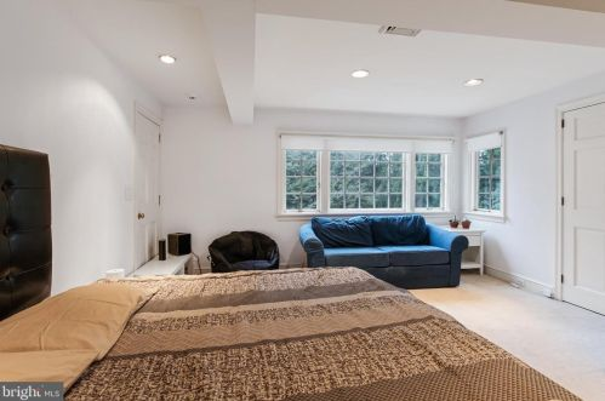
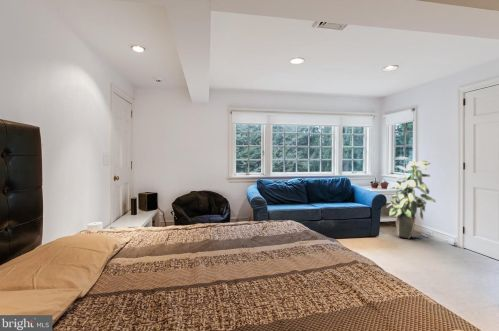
+ indoor plant [386,156,437,240]
